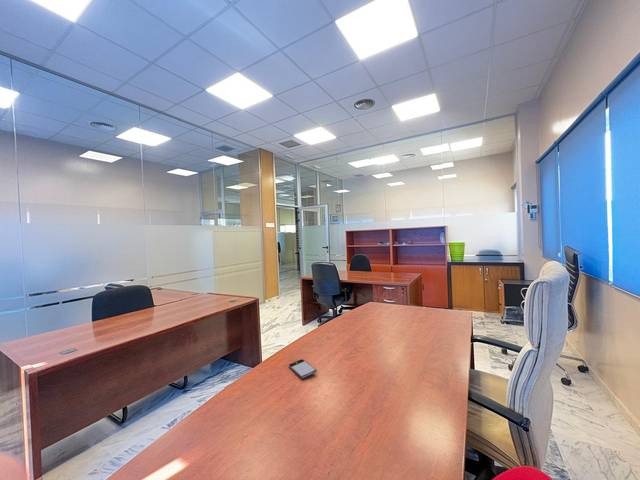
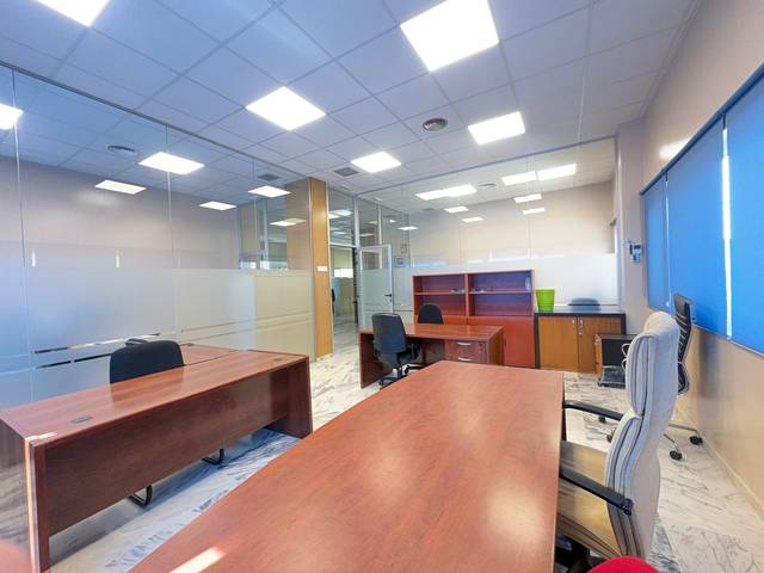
- smartphone [288,358,318,379]
